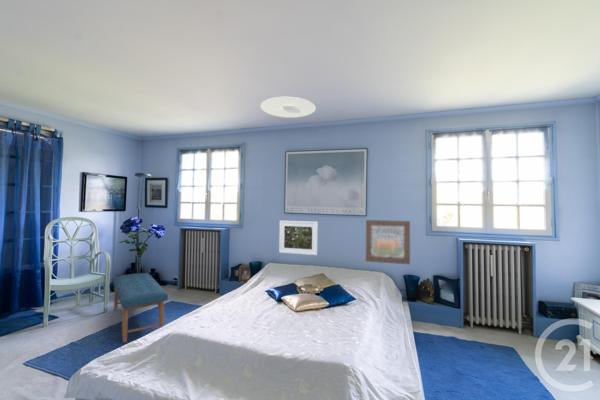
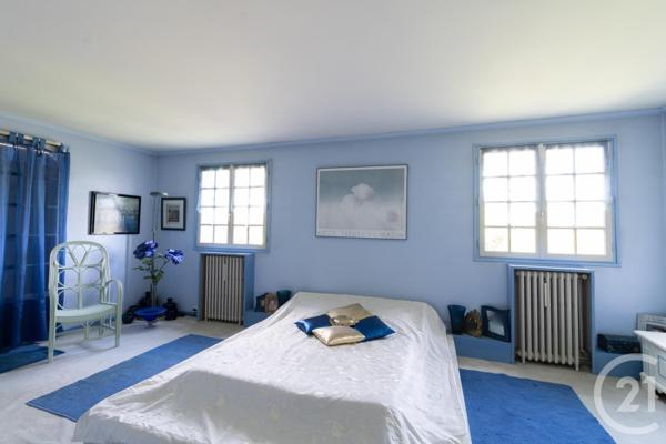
- bench [112,272,169,344]
- ceiling light [260,96,317,119]
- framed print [278,220,319,256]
- wall art [365,219,411,266]
